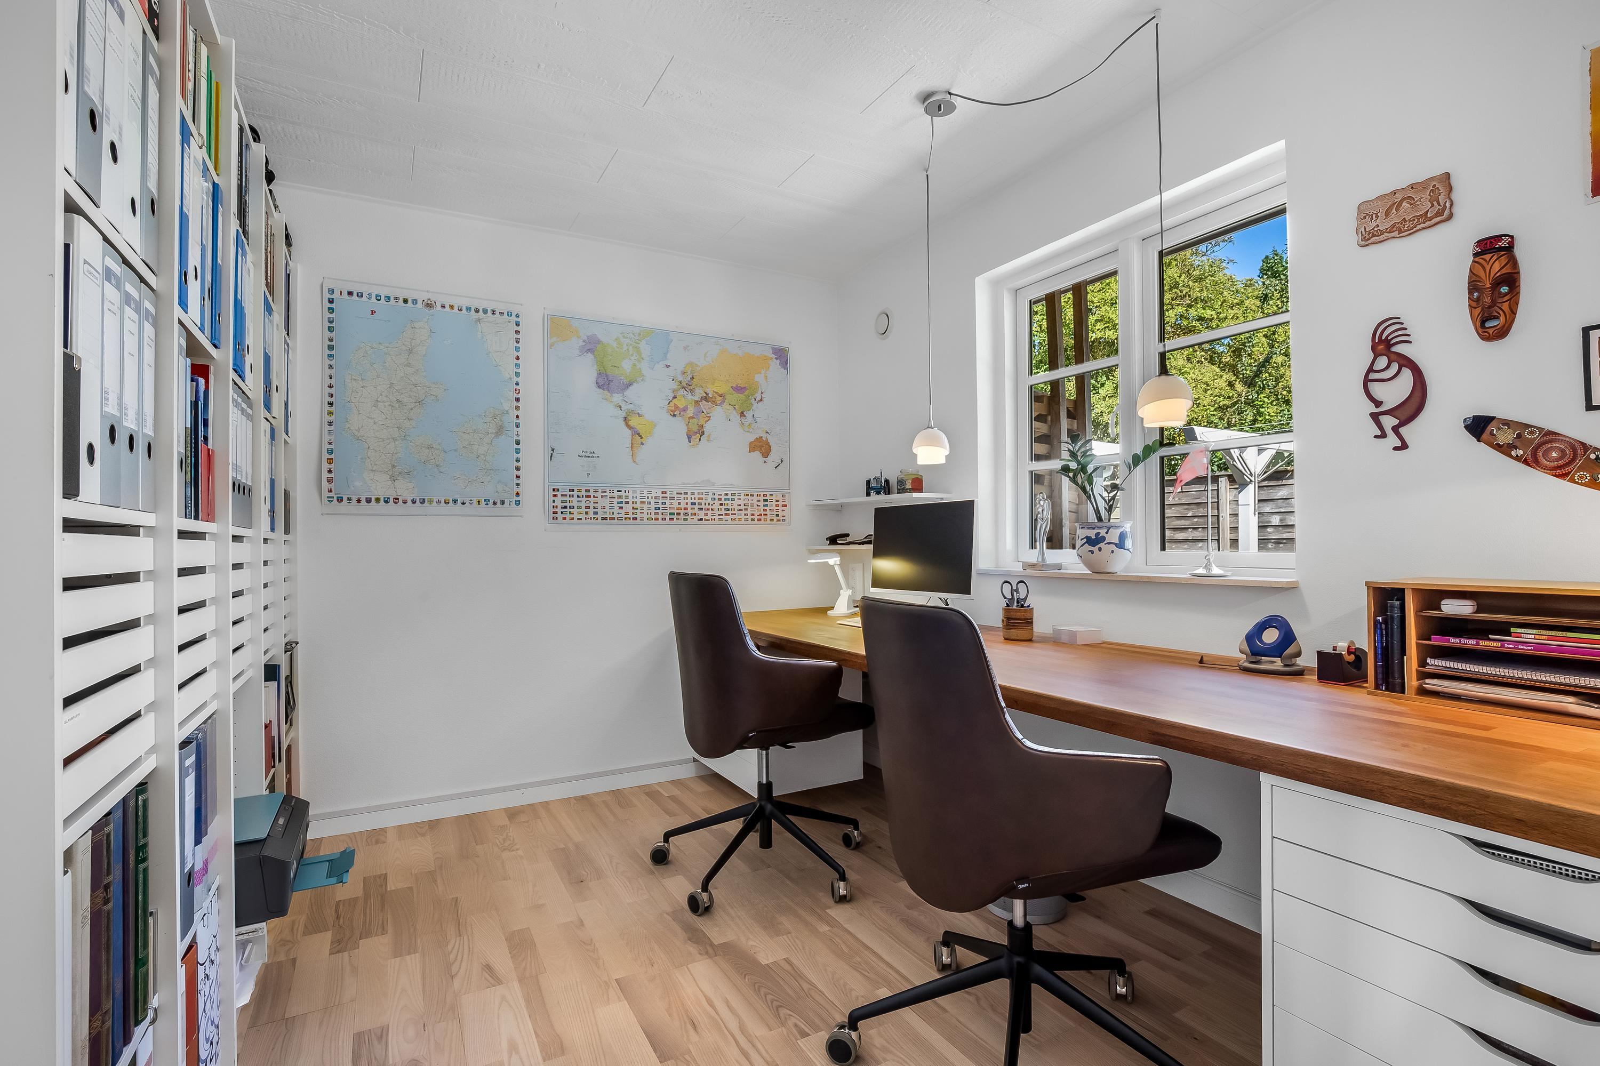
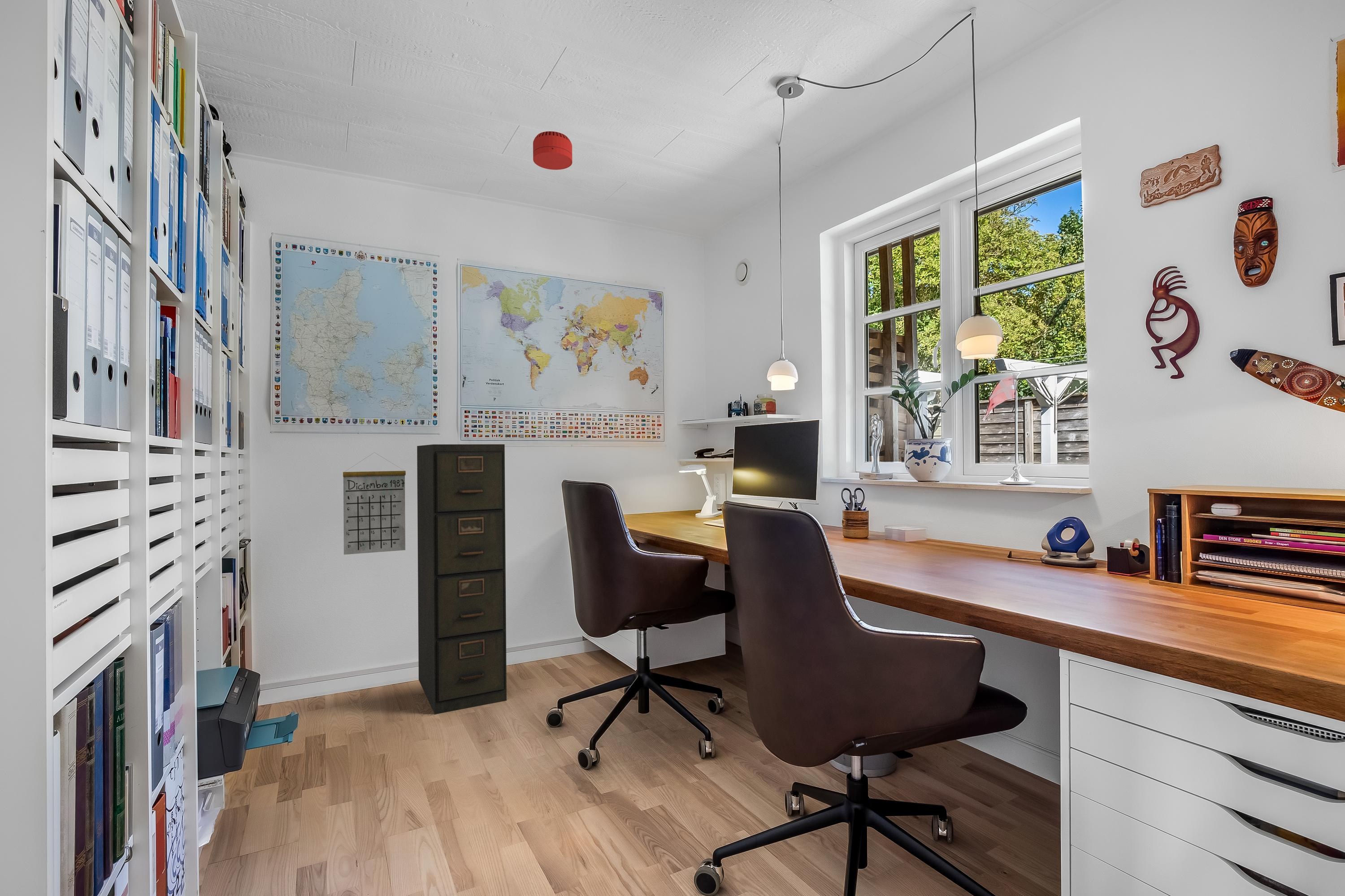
+ calendar [343,452,406,555]
+ smoke detector [533,131,573,170]
+ filing cabinet [417,444,507,715]
